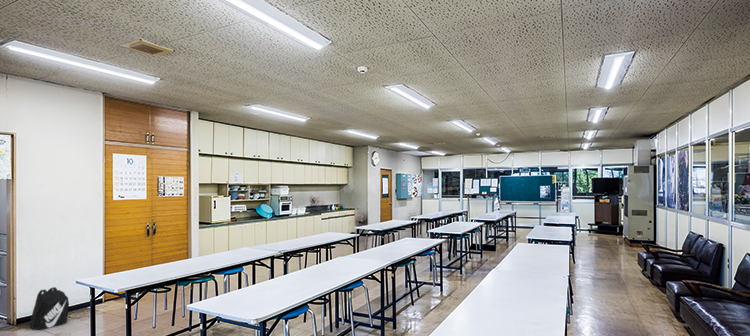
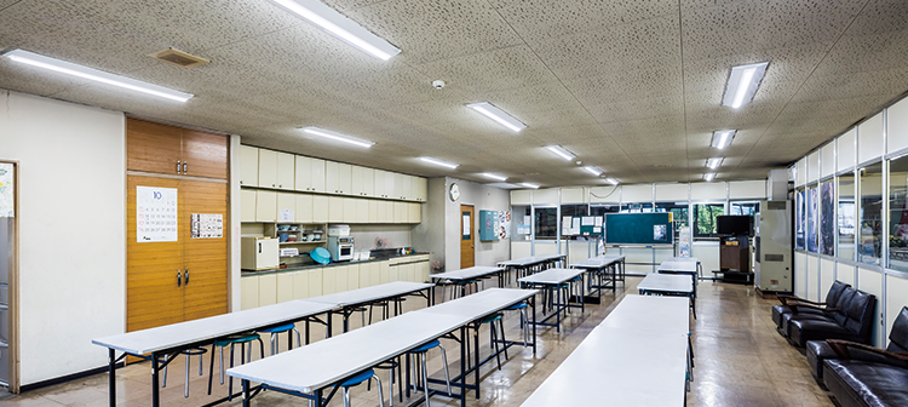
- backpack [28,286,70,331]
